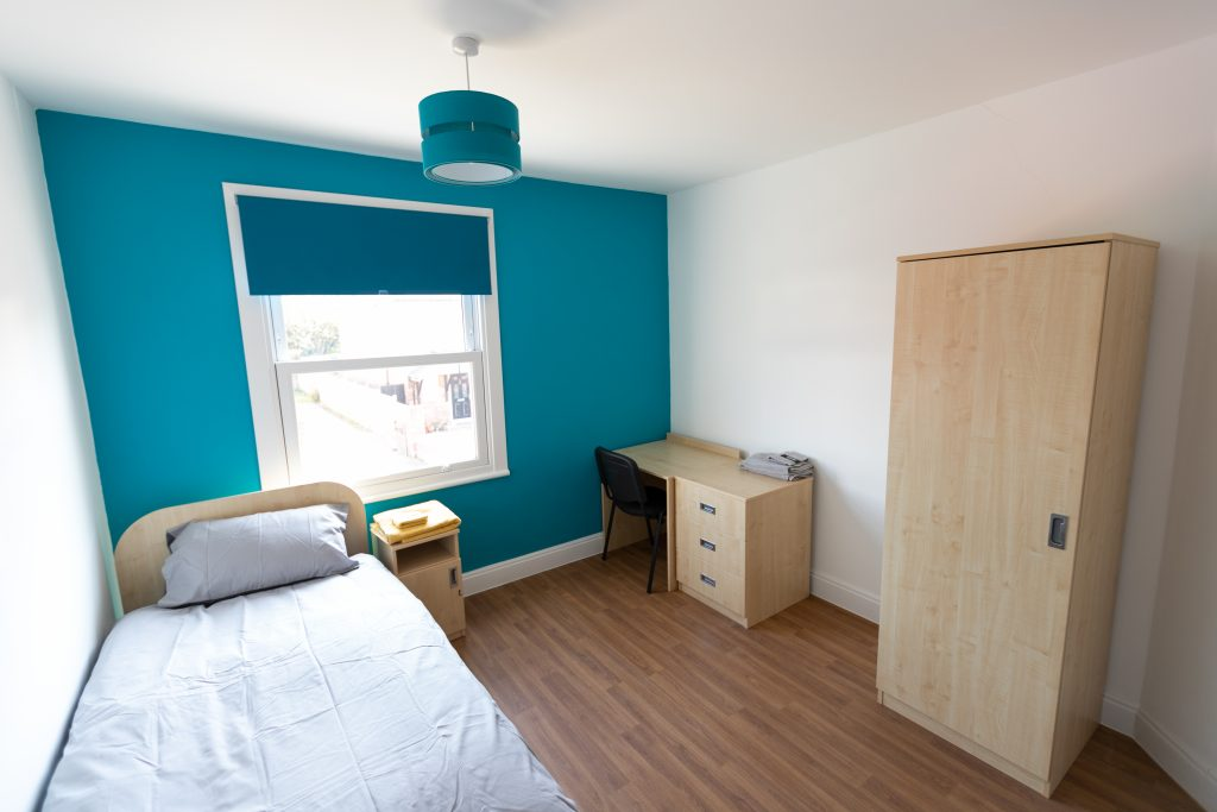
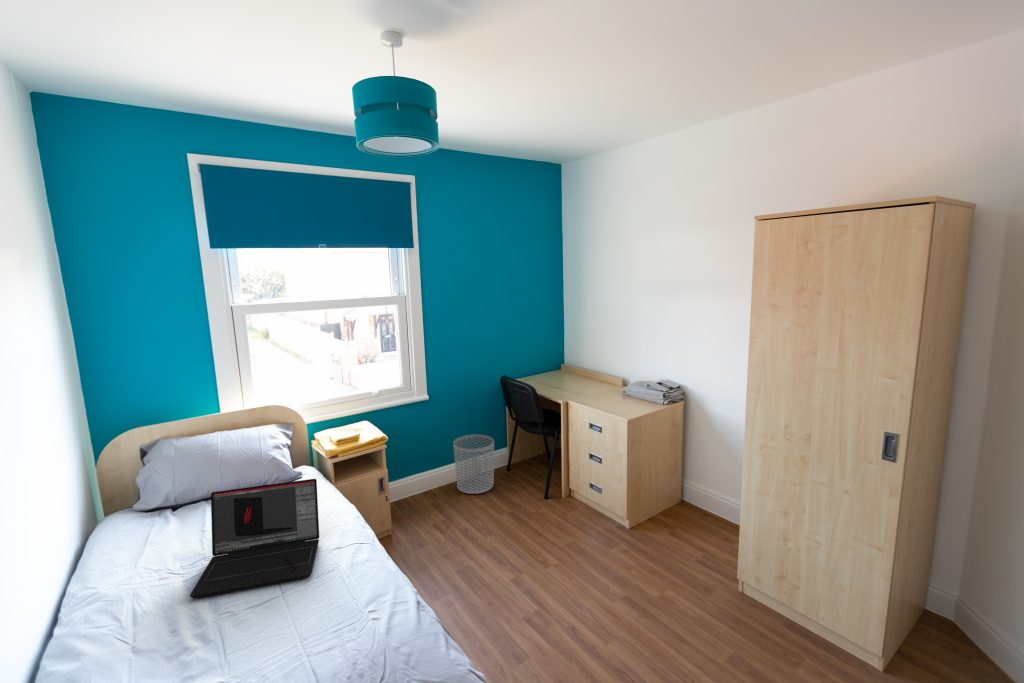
+ waste bin [452,434,495,495]
+ laptop [189,478,320,599]
